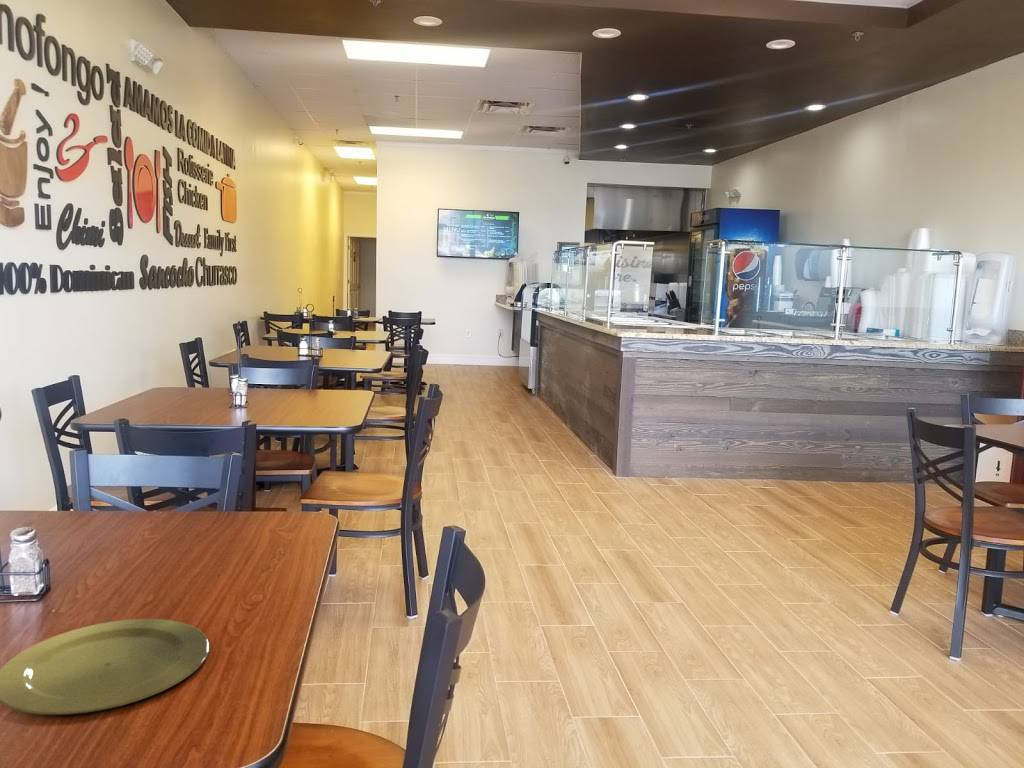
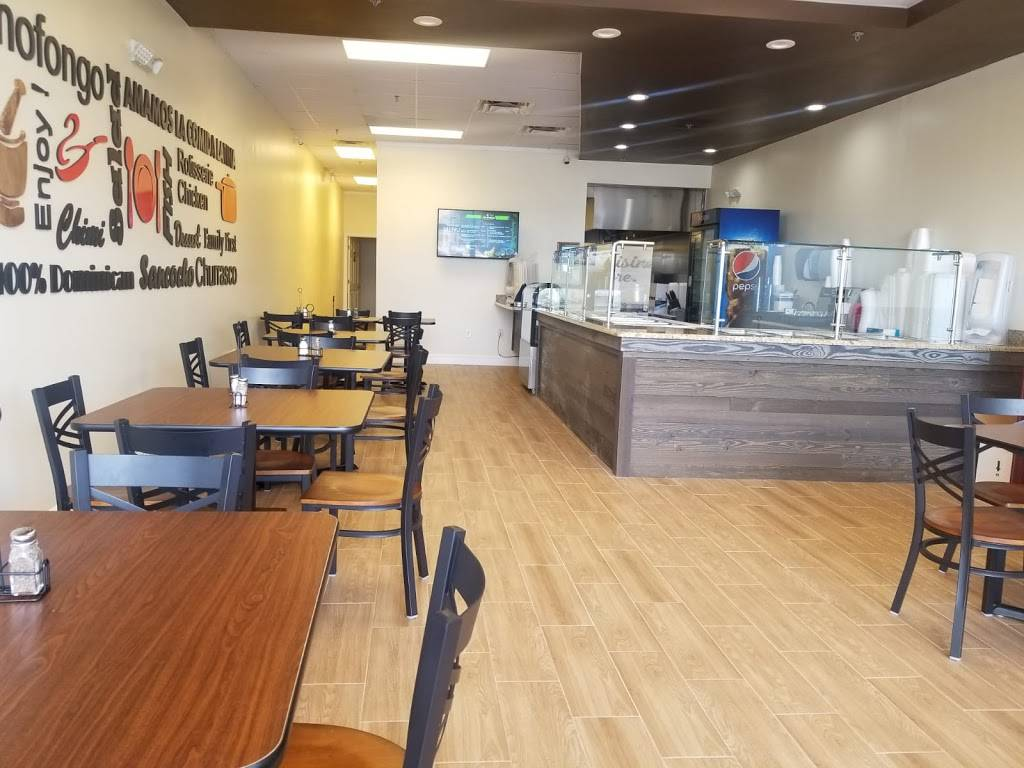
- plate [0,618,210,716]
